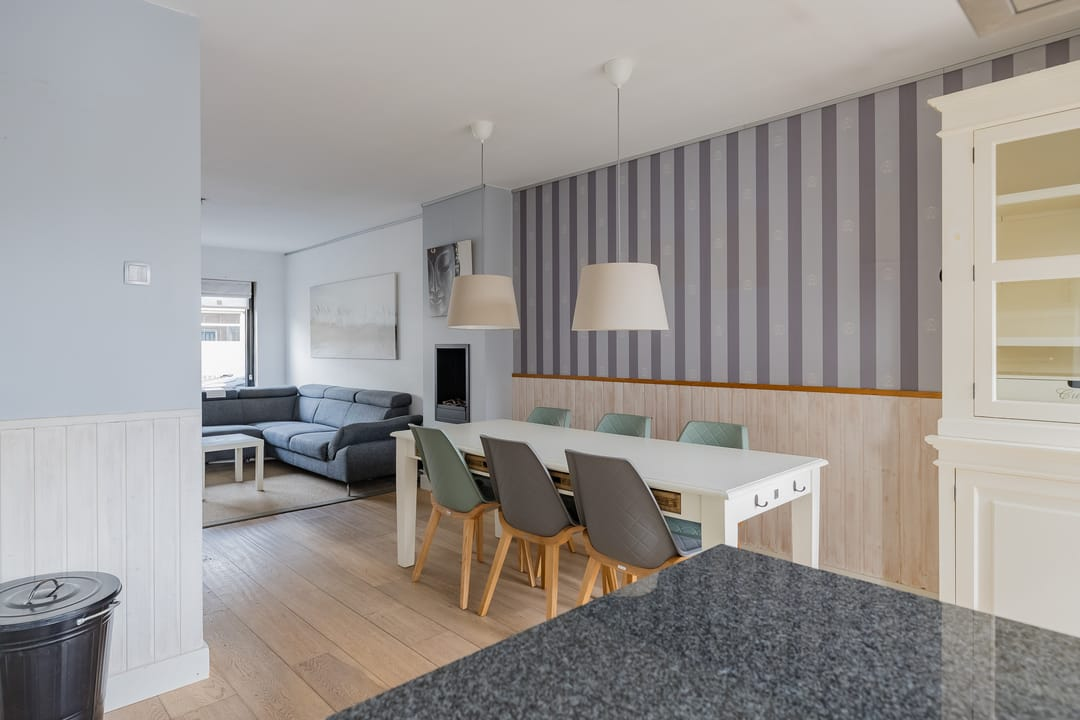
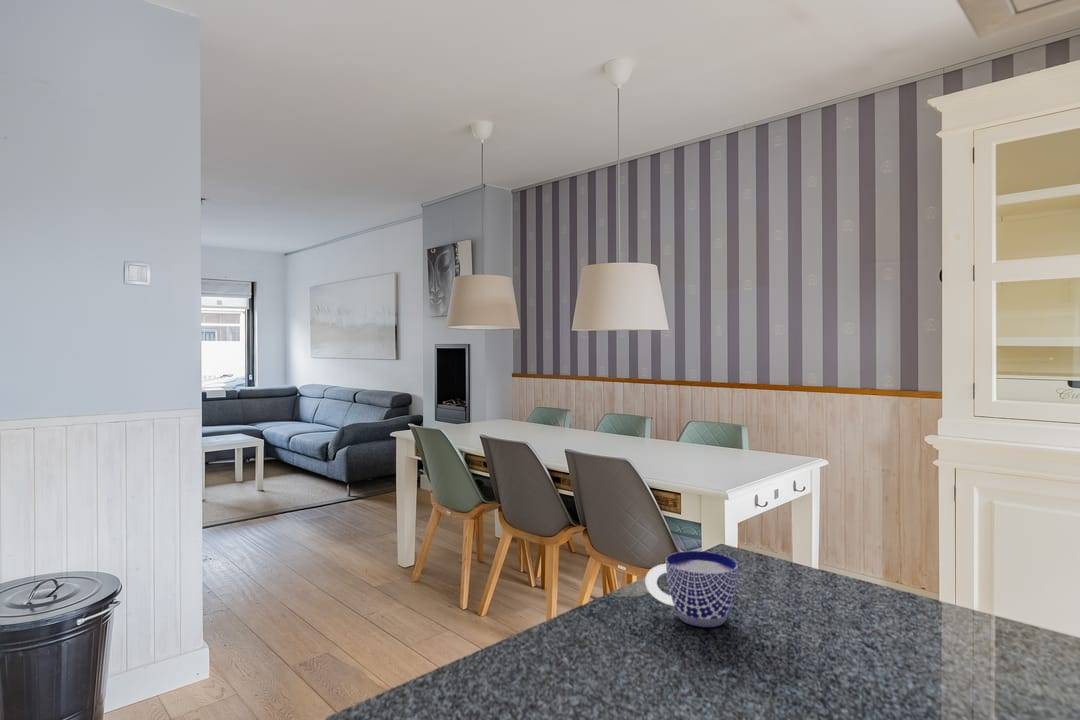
+ cup [644,550,739,628]
